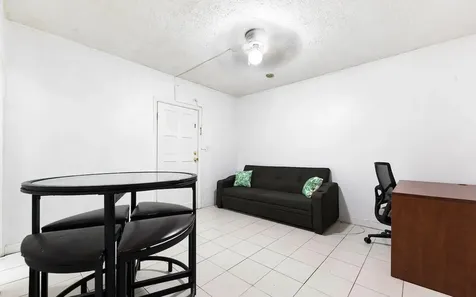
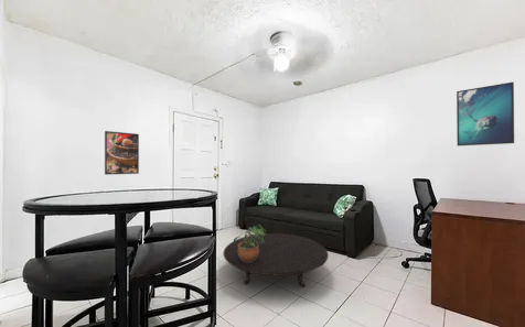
+ potted plant [233,222,267,262]
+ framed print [104,130,140,176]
+ table [223,232,330,288]
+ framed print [456,80,515,146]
